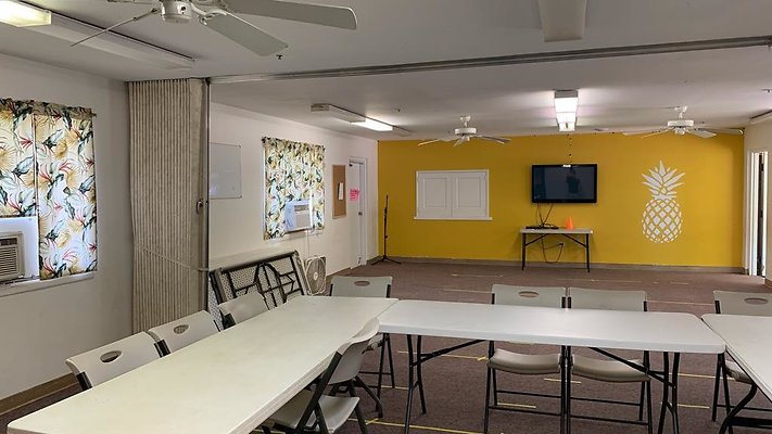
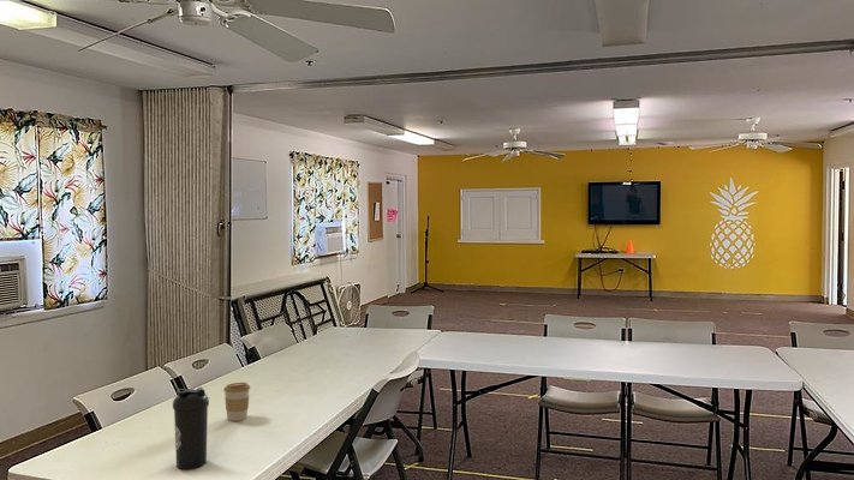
+ coffee cup [222,382,251,422]
+ water bottle [172,386,210,472]
